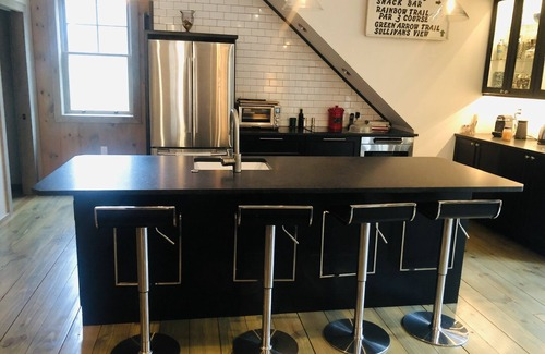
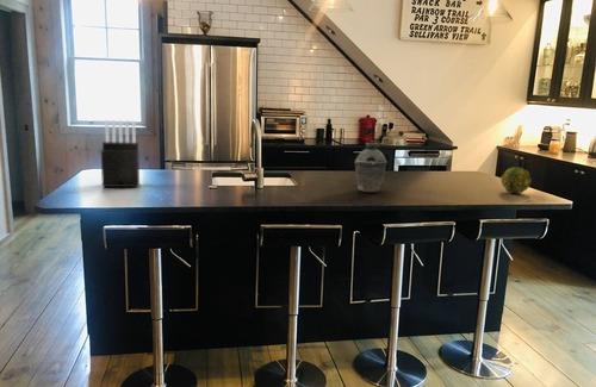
+ decorative ball [499,166,533,195]
+ kettle [354,139,389,194]
+ knife block [100,119,141,188]
